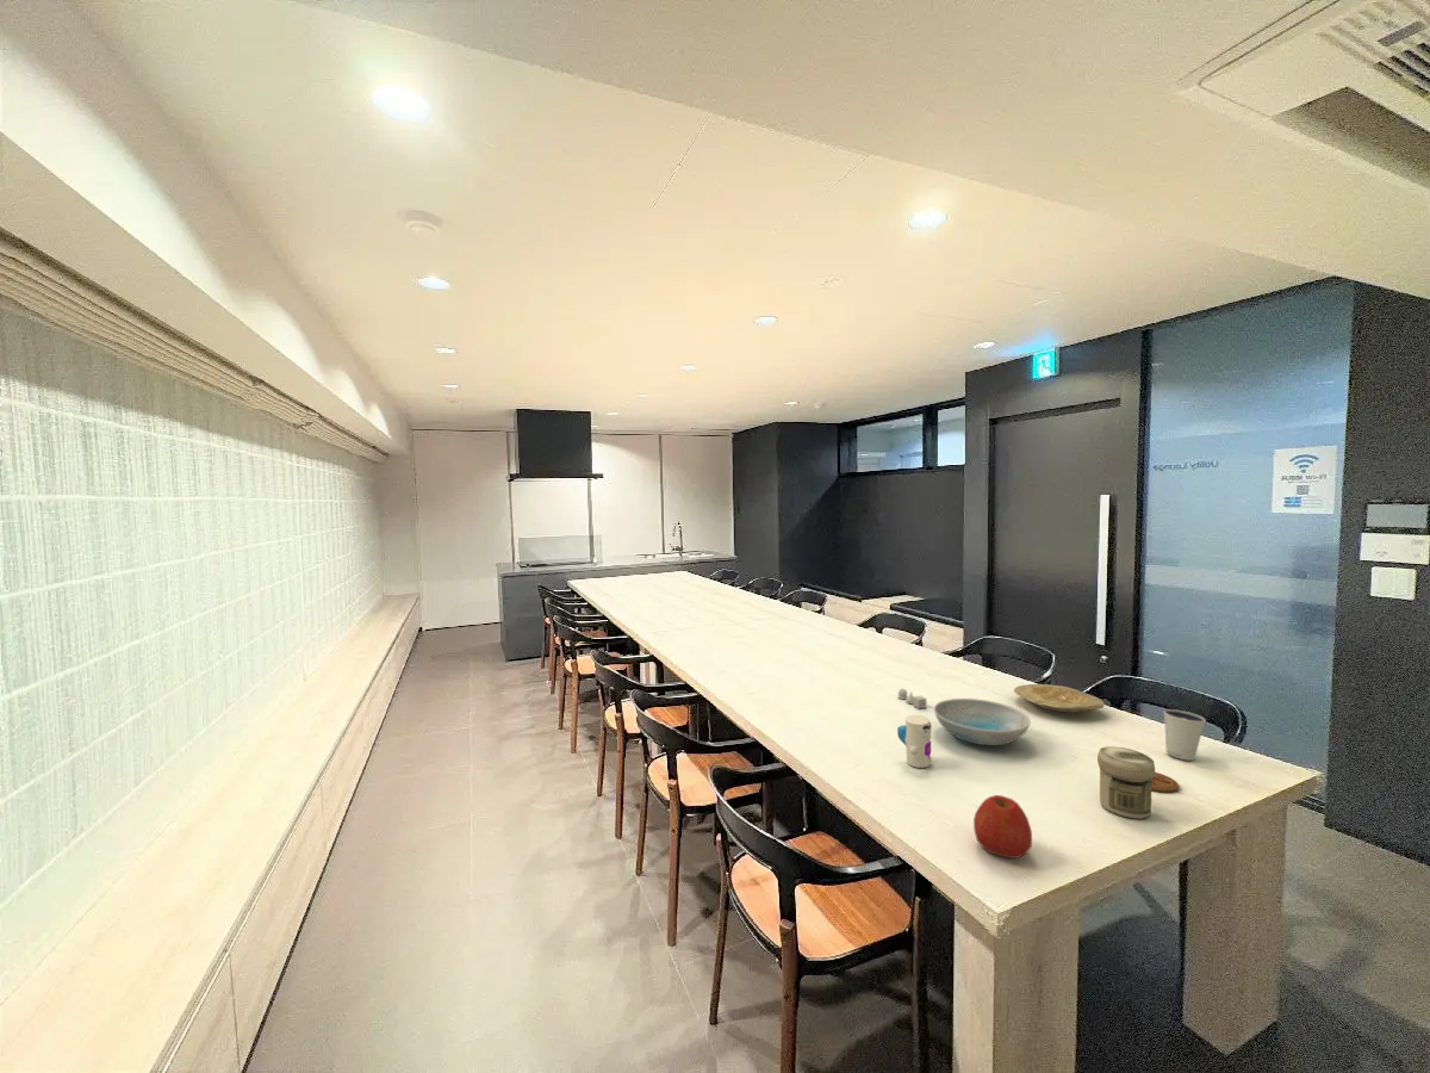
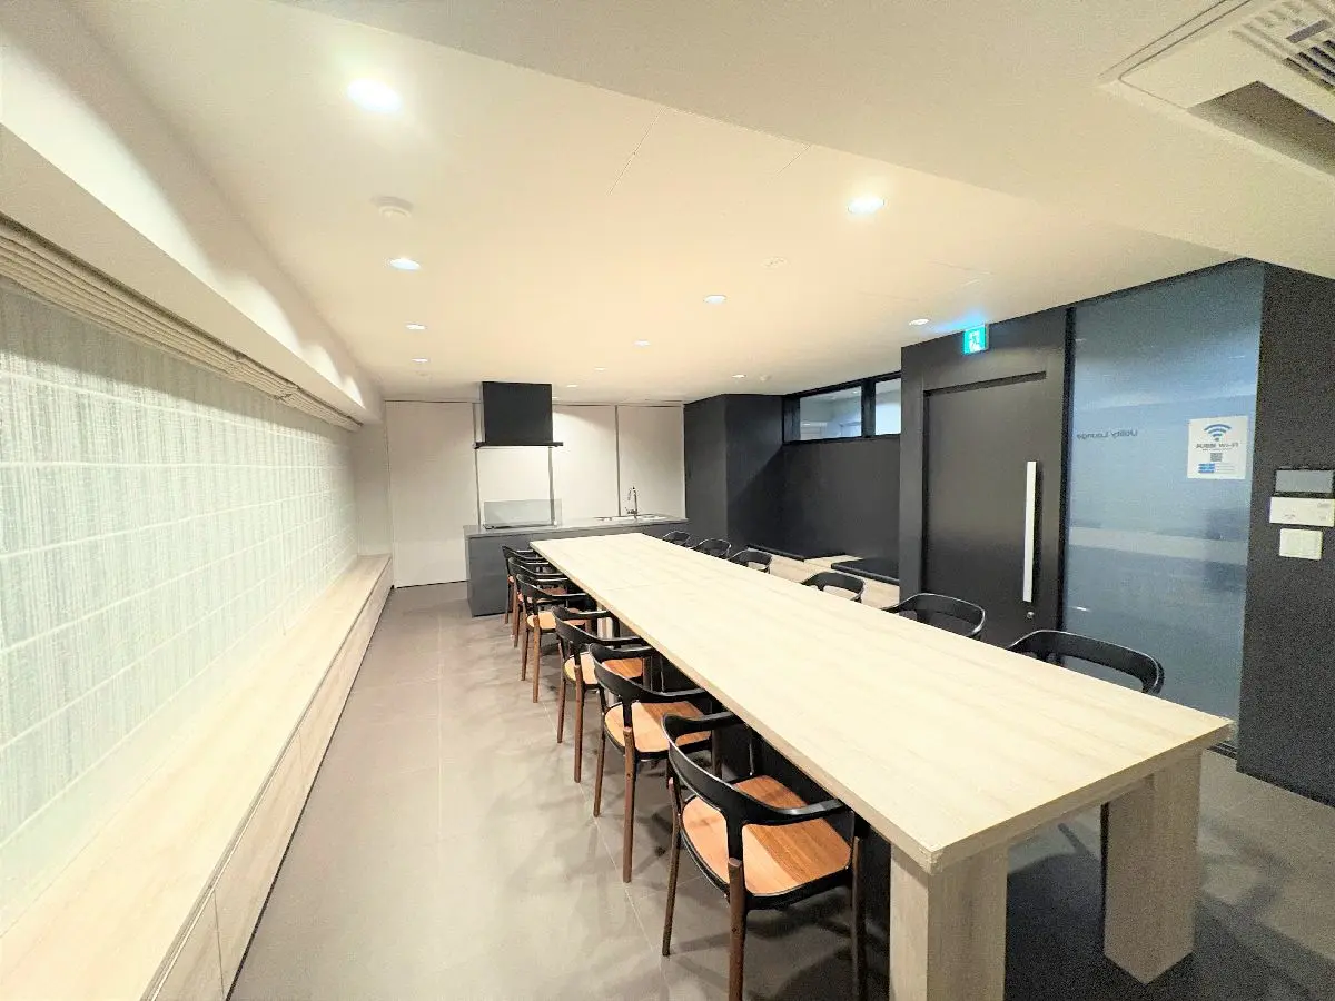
- coaster [1152,771,1180,793]
- dish [933,697,1032,746]
- toy [896,714,933,769]
- salt and pepper shaker set [897,687,928,709]
- dixie cup [1162,708,1207,762]
- jar [1096,745,1156,819]
- apple [972,794,1033,860]
- plate [1013,683,1106,713]
